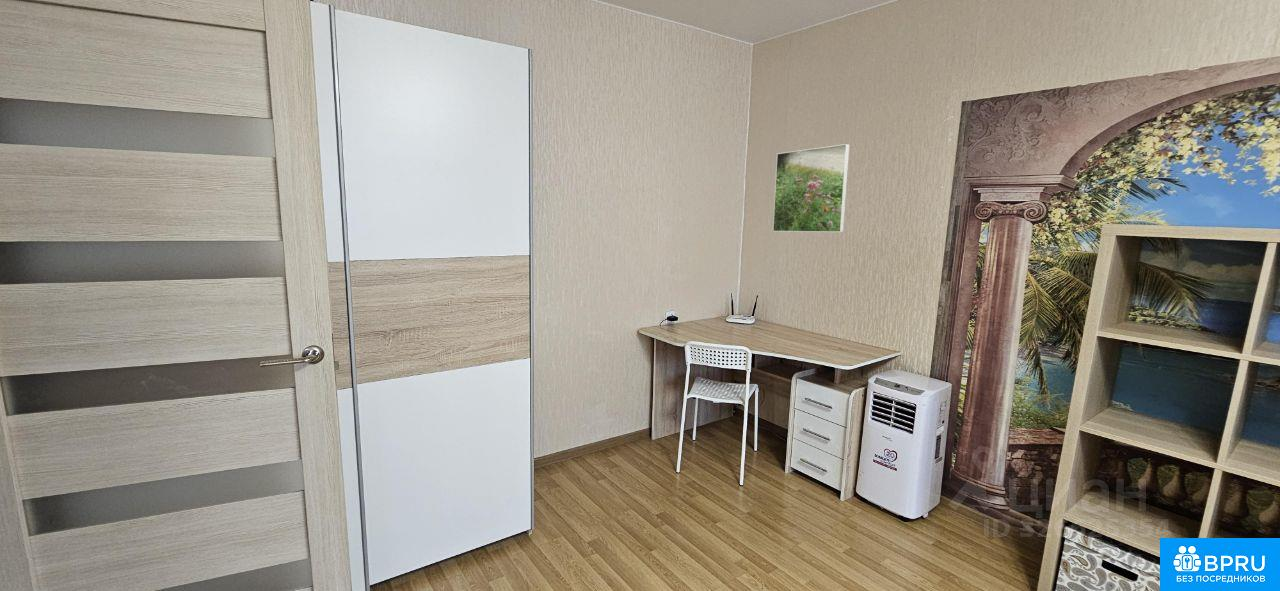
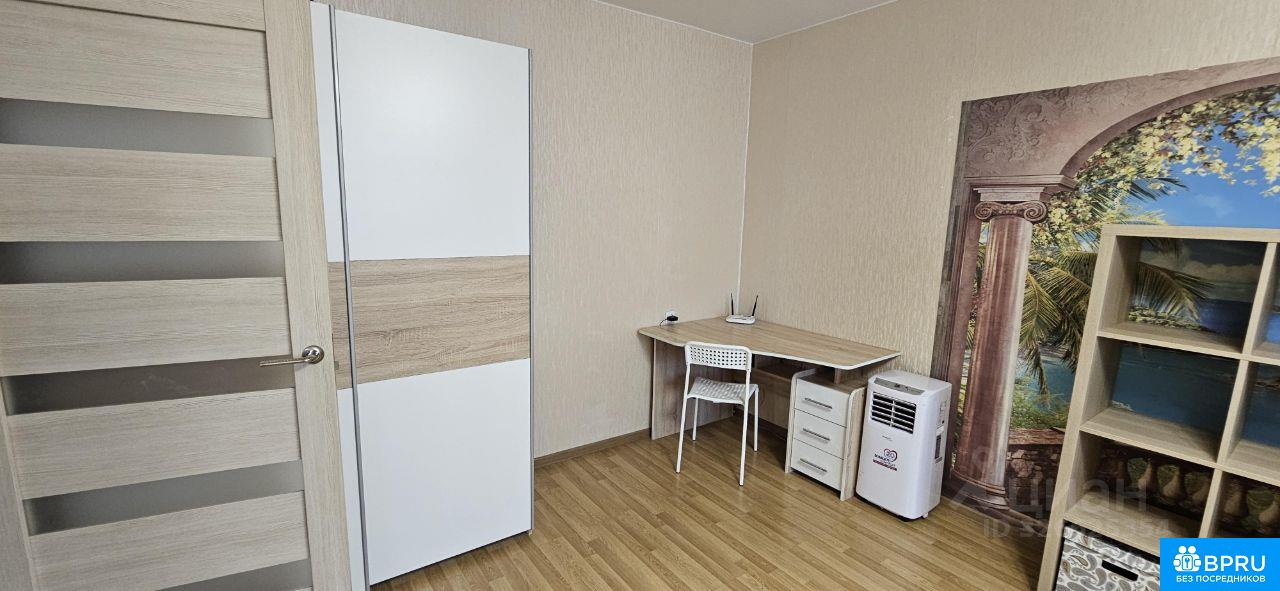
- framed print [772,143,850,233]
